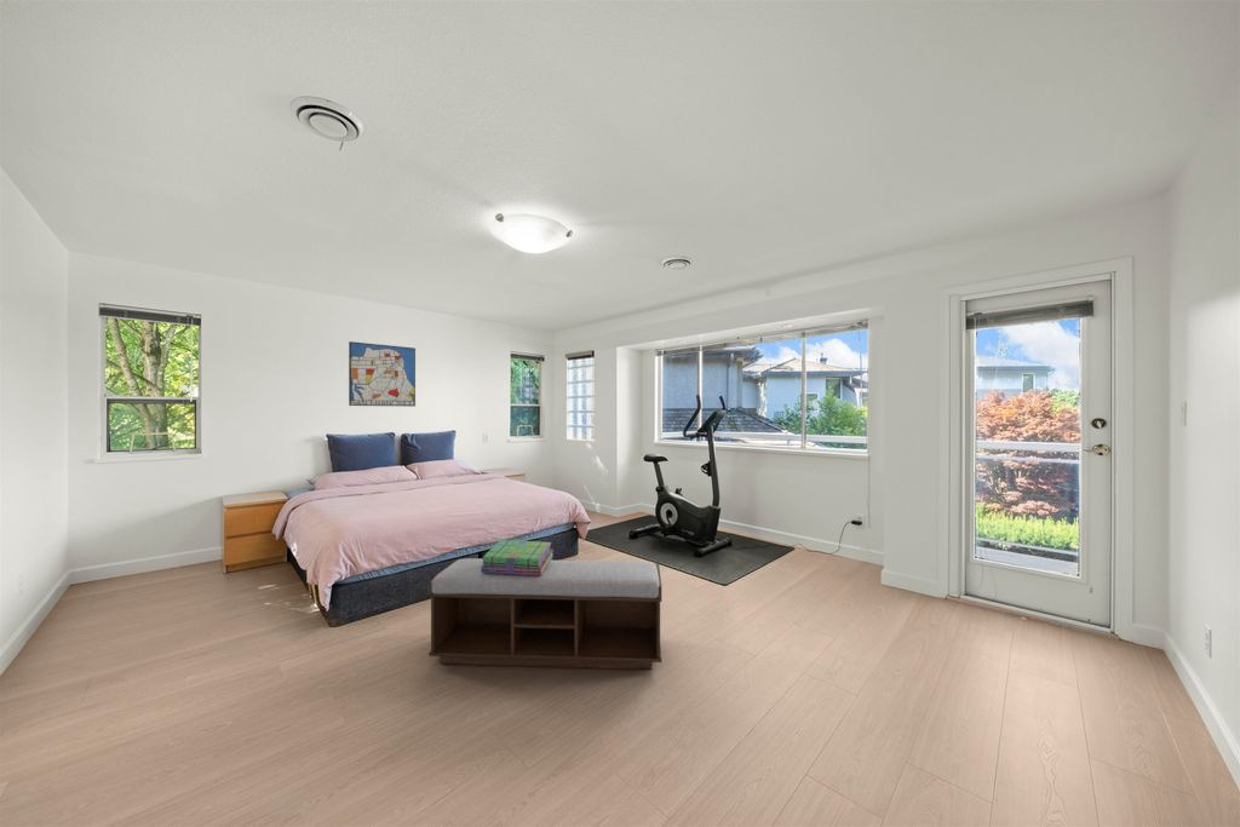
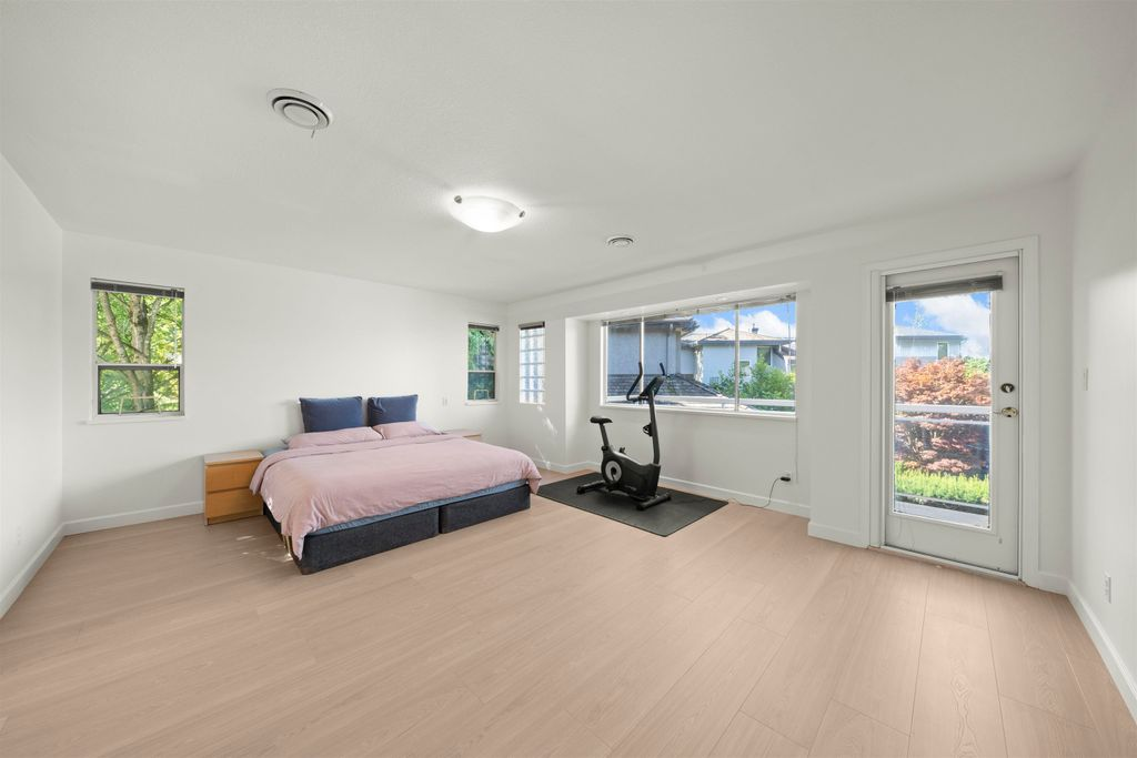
- wall art [348,340,417,408]
- stack of books [481,539,555,576]
- bench [427,557,662,671]
